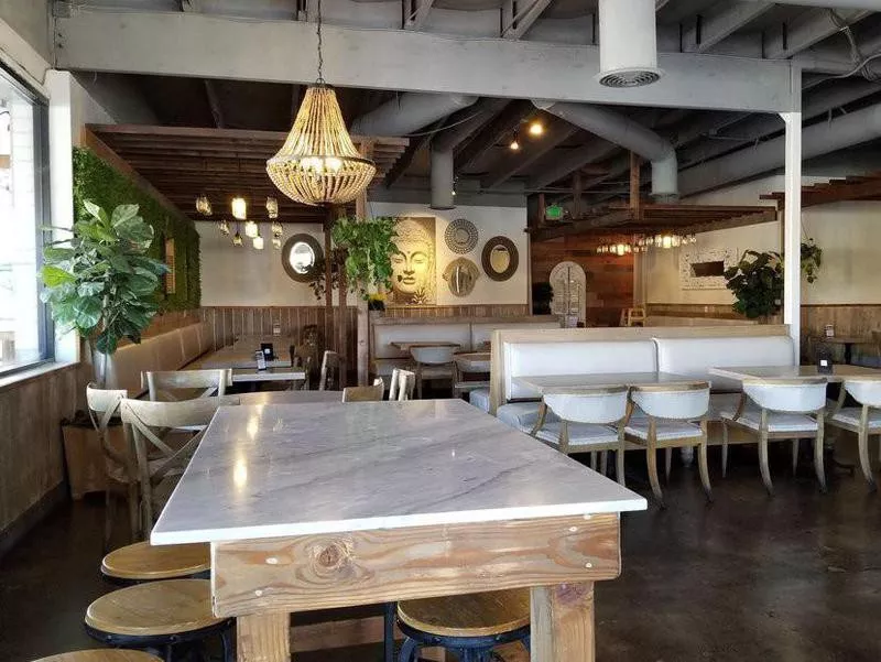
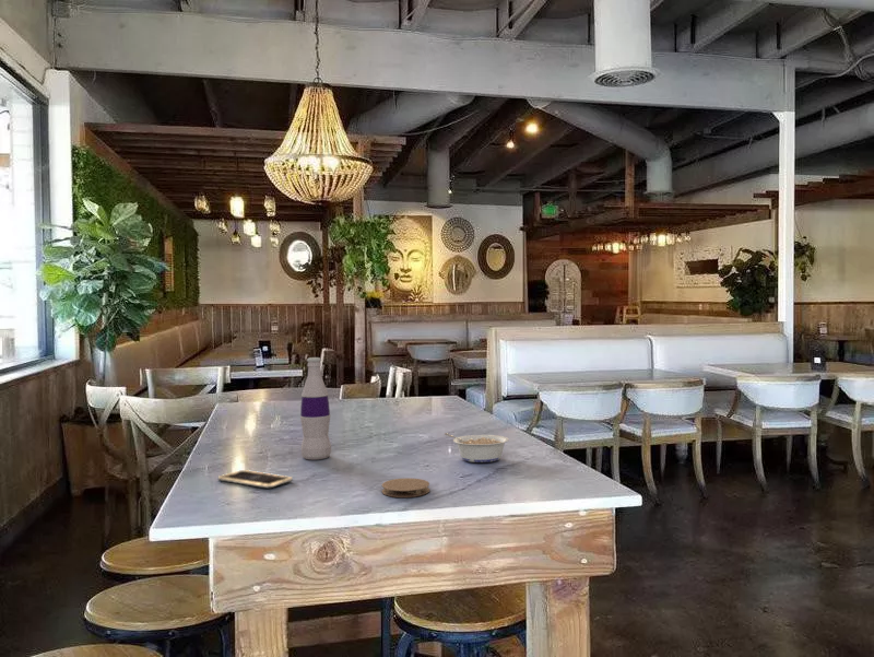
+ legume [444,432,510,464]
+ smartphone [217,469,294,489]
+ coaster [381,477,430,498]
+ bottle [299,356,332,460]
